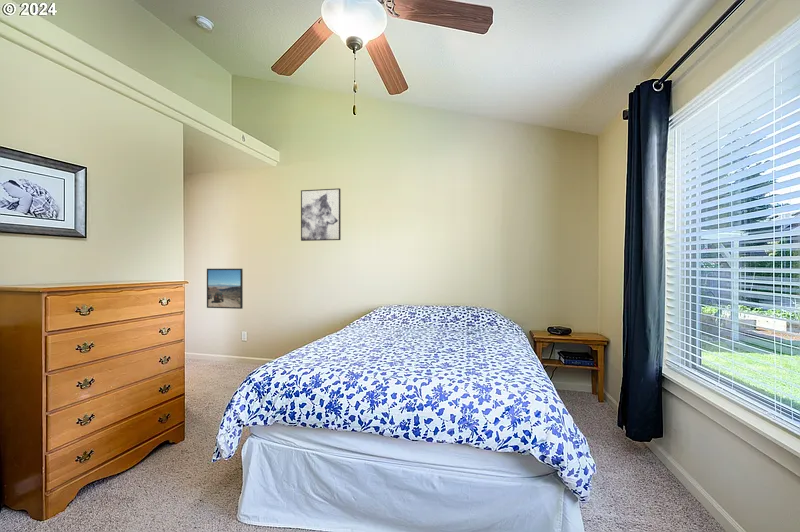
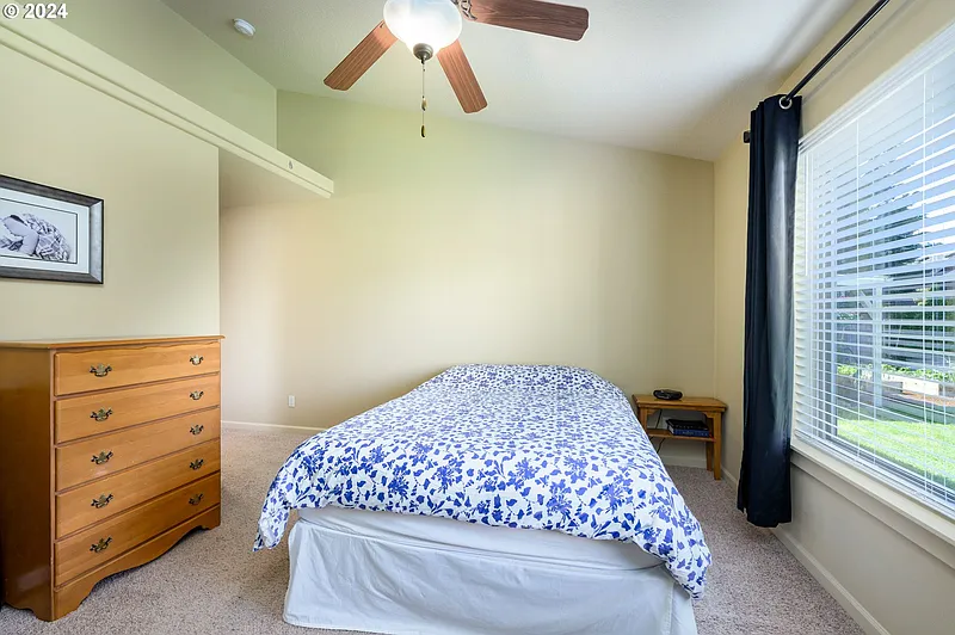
- wall art [300,187,342,242]
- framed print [206,268,244,310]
